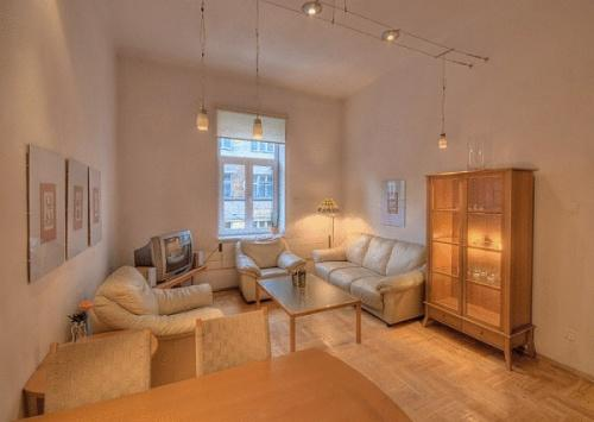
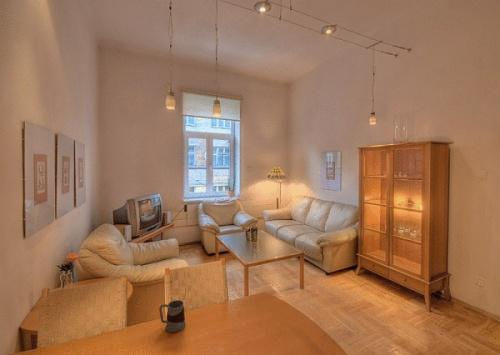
+ mug [158,299,187,333]
